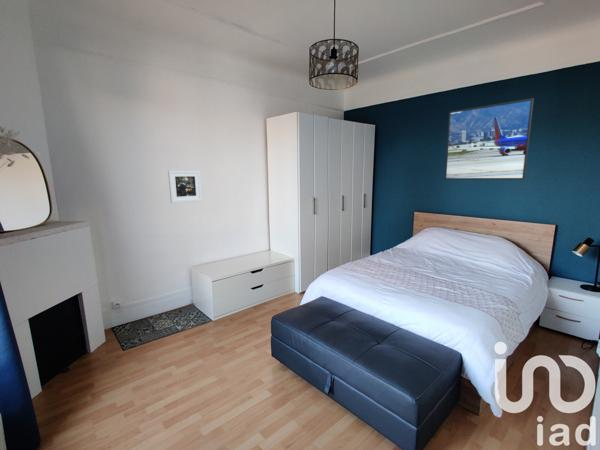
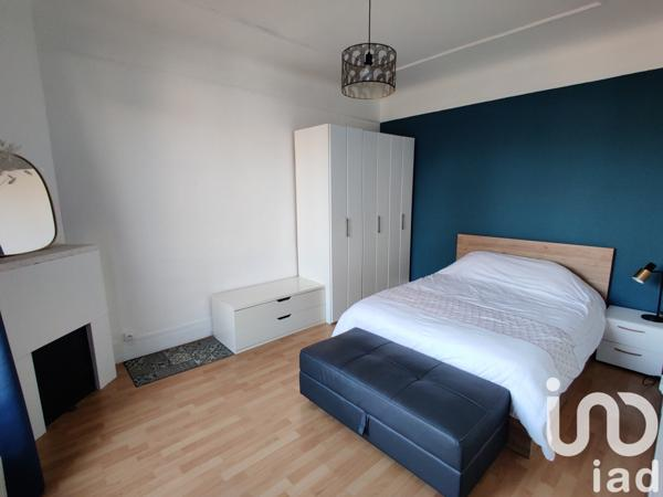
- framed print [167,170,203,204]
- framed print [444,97,535,181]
